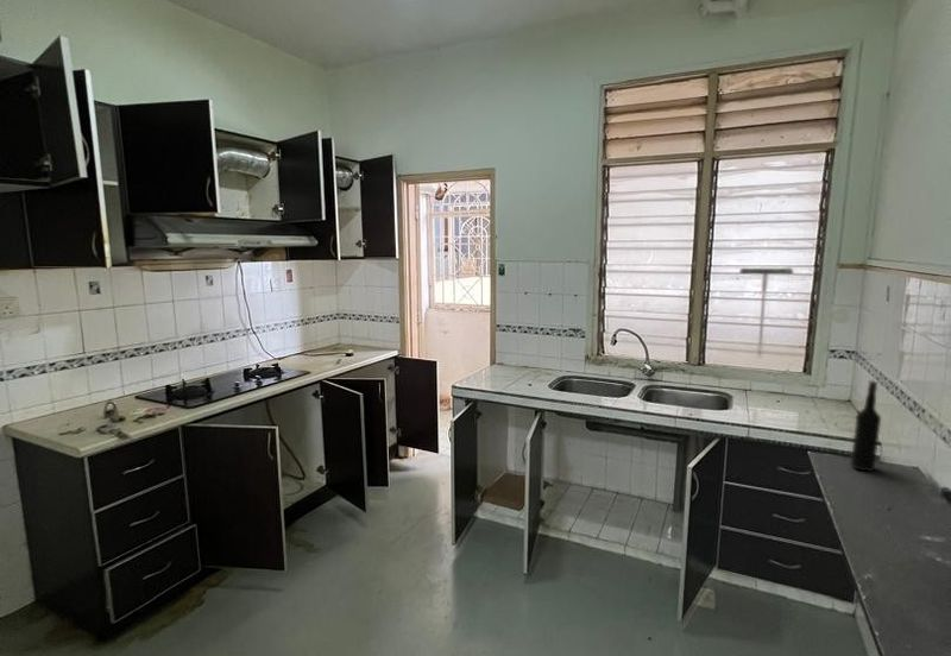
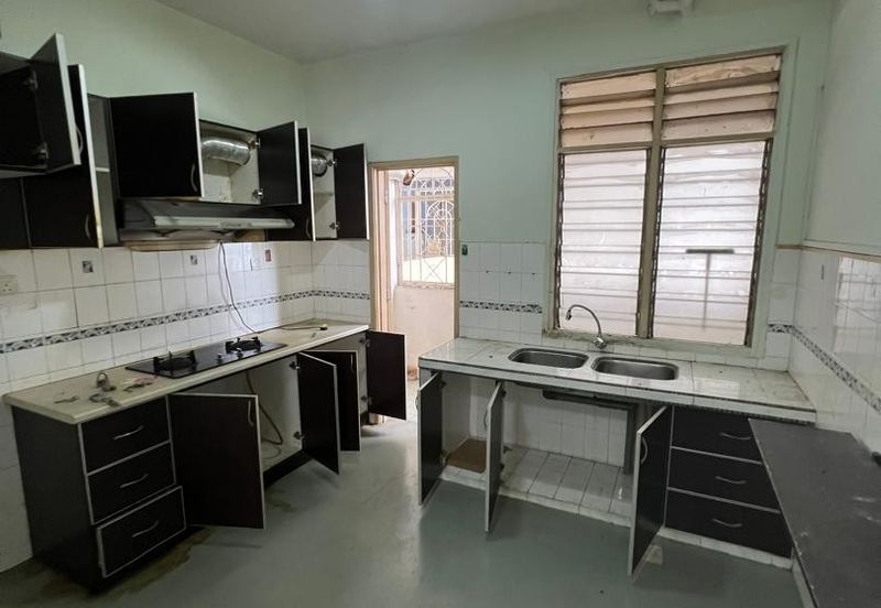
- wine bottle [850,379,882,472]
